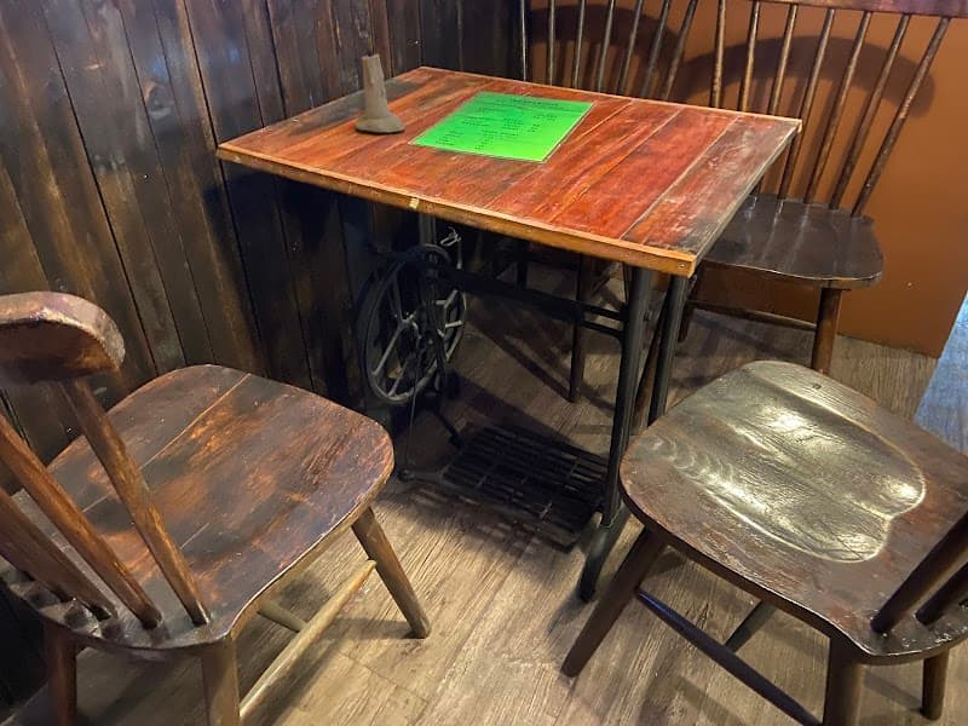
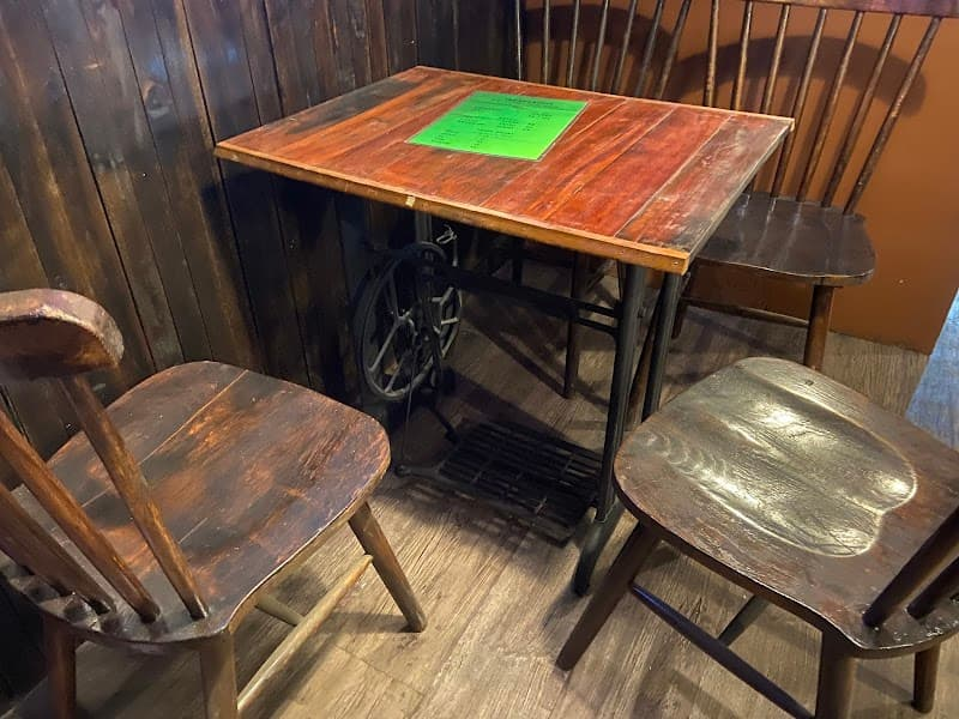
- candle [355,35,407,133]
